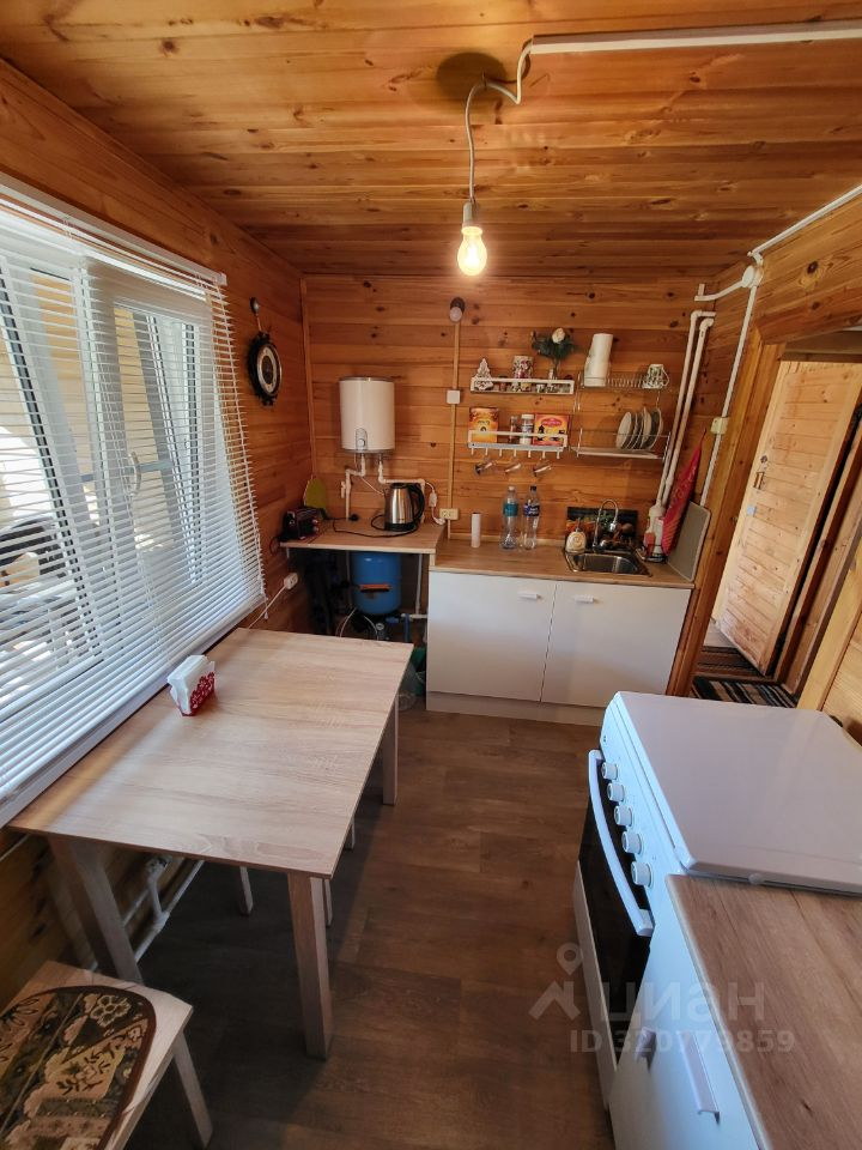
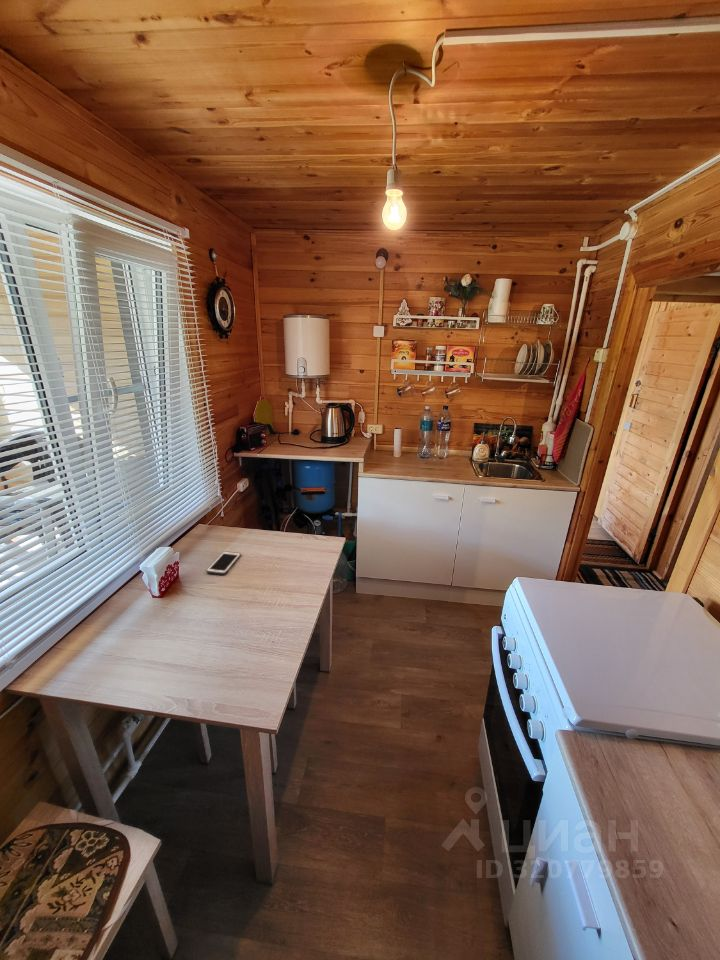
+ cell phone [205,550,242,576]
